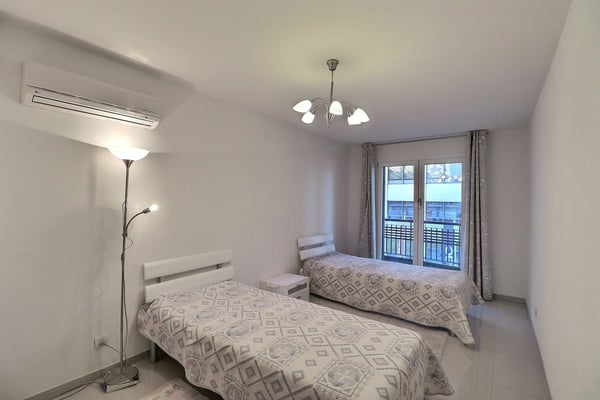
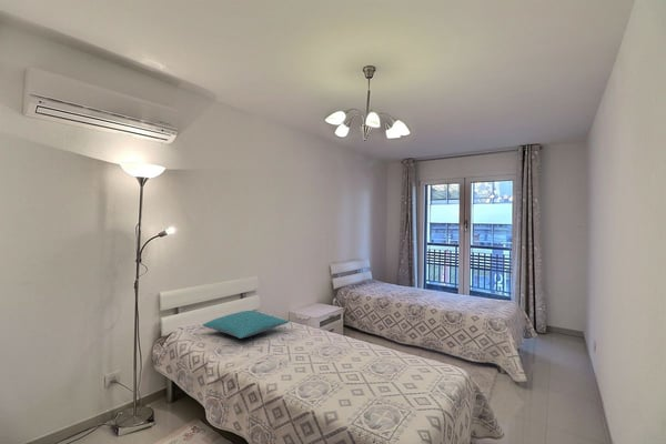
+ pillow [202,310,291,340]
